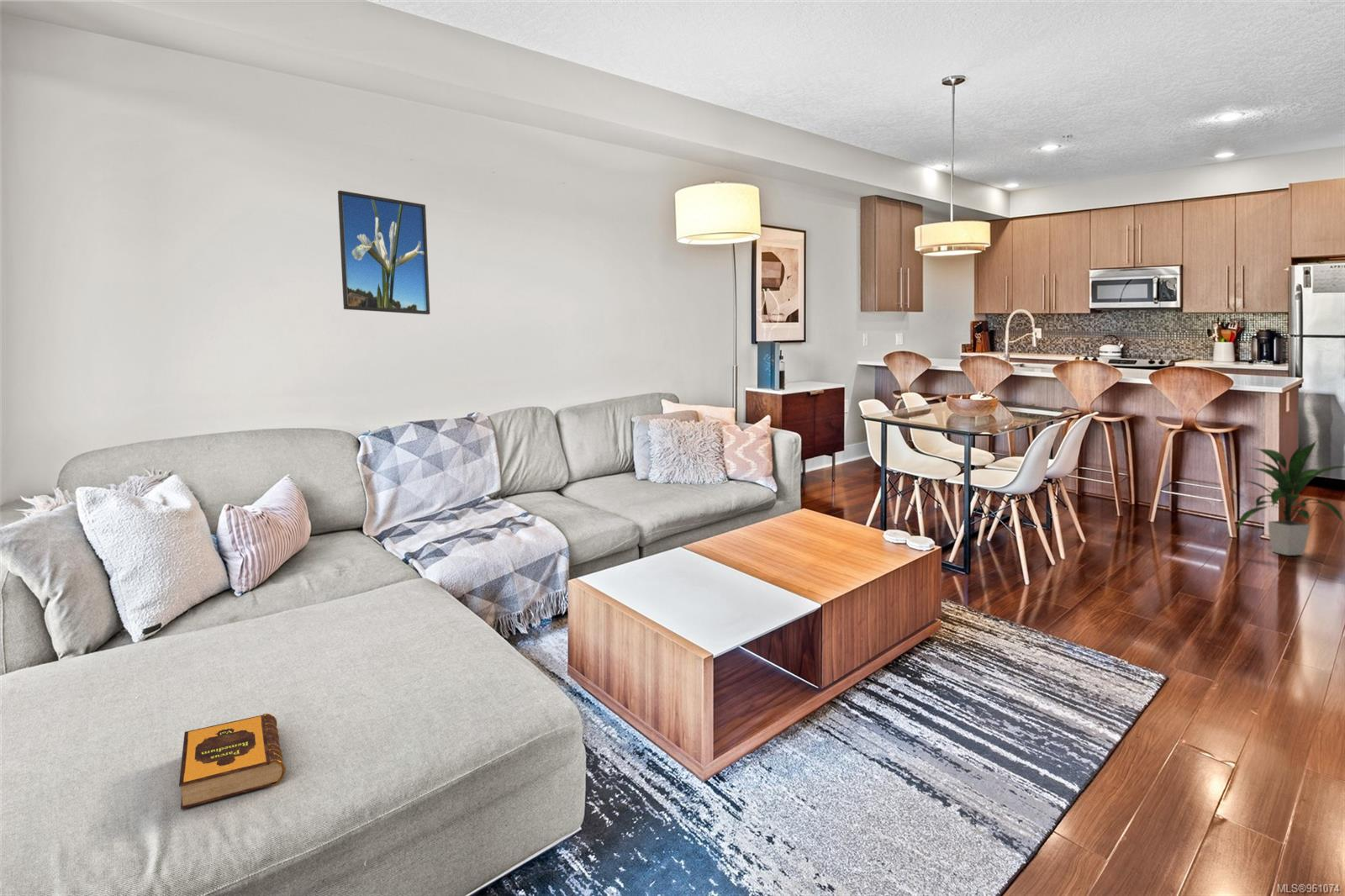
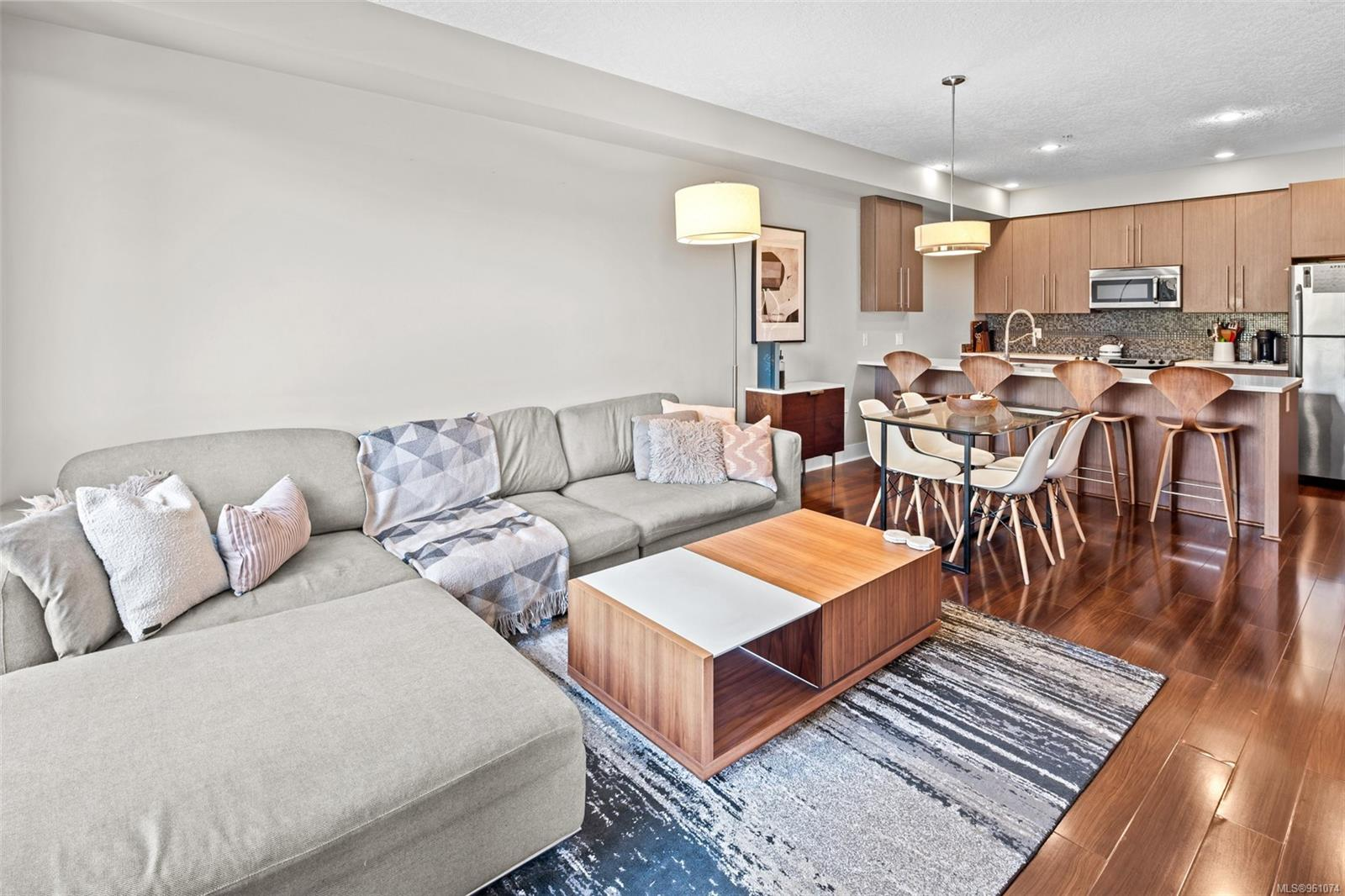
- hardback book [178,713,287,810]
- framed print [337,190,431,315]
- indoor plant [1236,440,1345,556]
